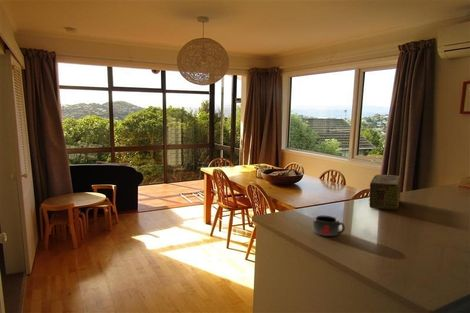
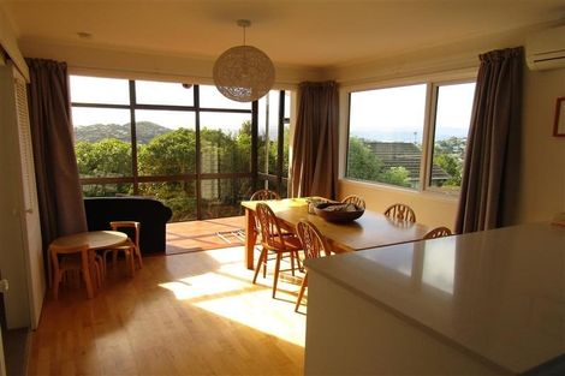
- cereal box [368,174,402,211]
- mug [312,215,346,237]
